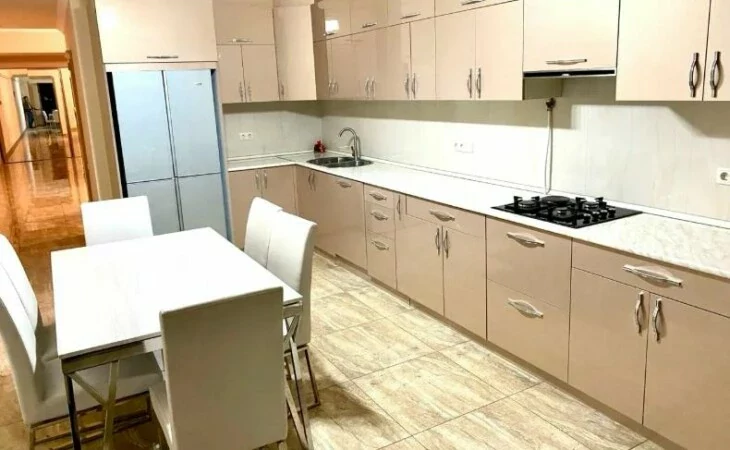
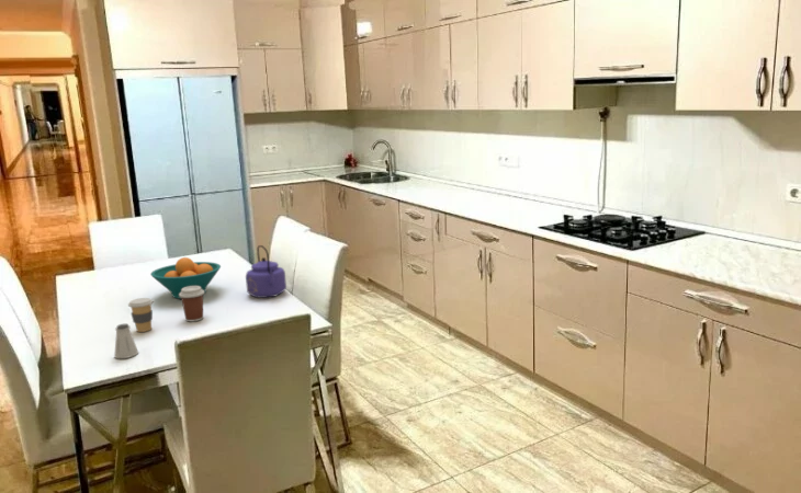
+ coffee cup [127,297,154,333]
+ coffee cup [179,286,205,322]
+ saltshaker [113,323,139,359]
+ kettle [245,244,287,299]
+ fruit bowl [149,256,222,300]
